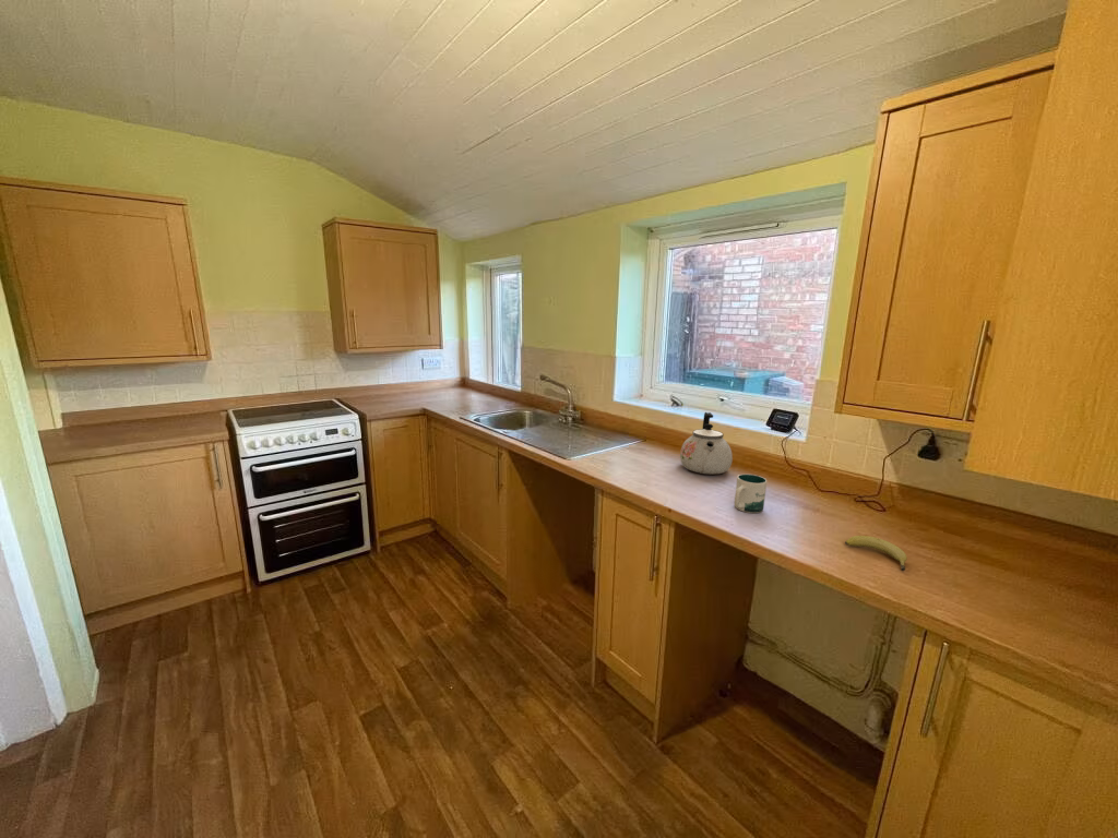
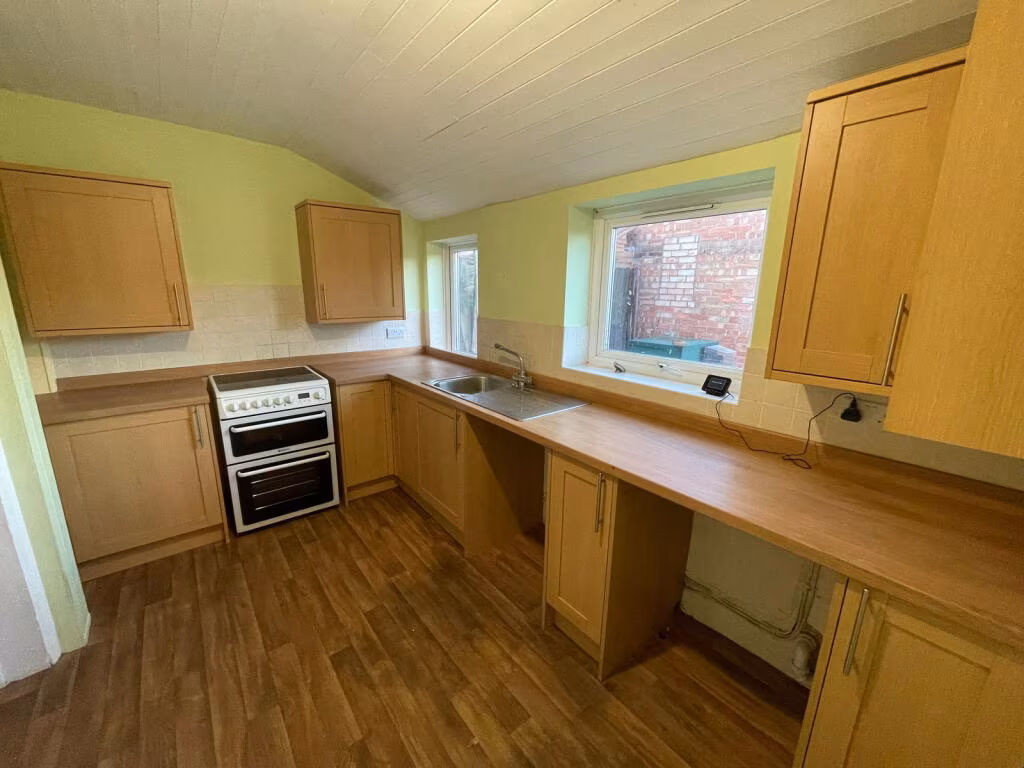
- fruit [844,535,908,572]
- kettle [679,411,734,476]
- mug [734,474,768,514]
